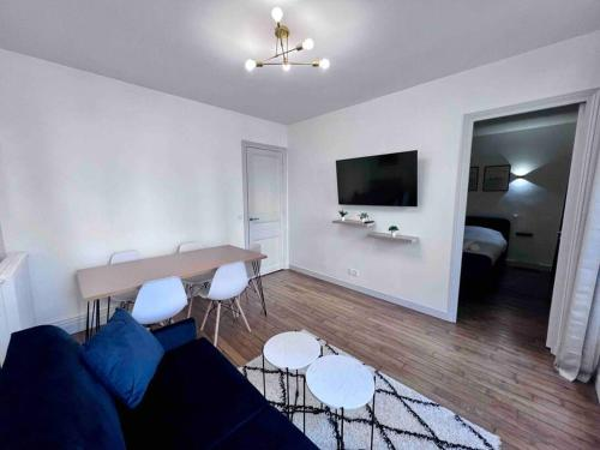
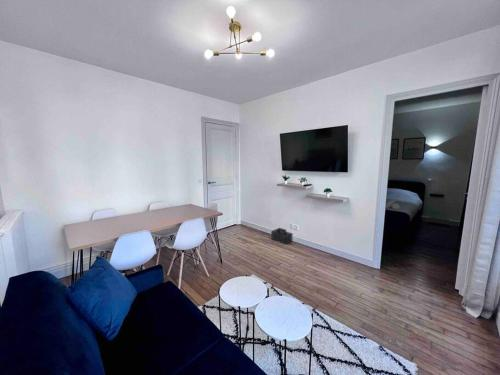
+ speaker [270,227,294,245]
